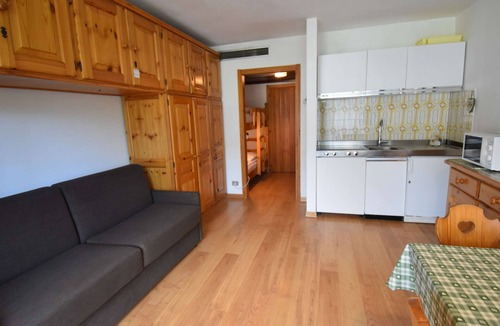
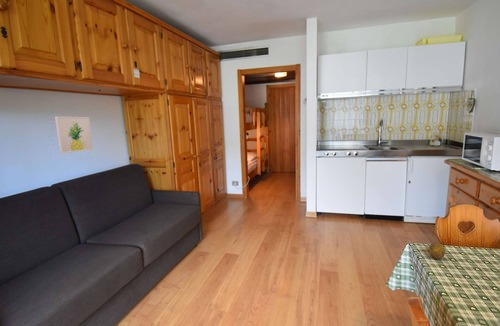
+ fruit [428,241,446,260]
+ wall art [54,115,94,154]
